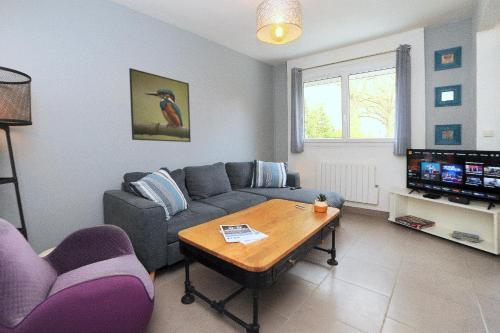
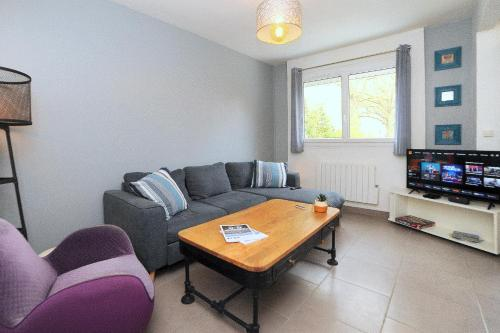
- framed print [128,67,192,143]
